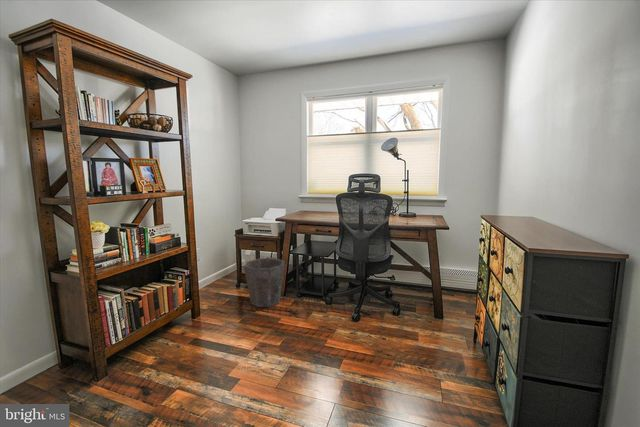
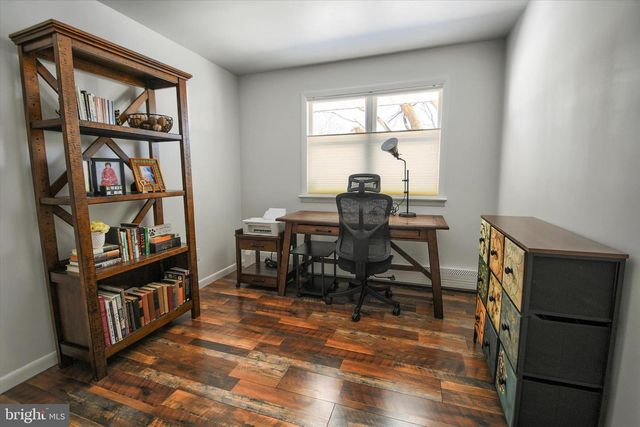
- waste bin [243,257,286,308]
